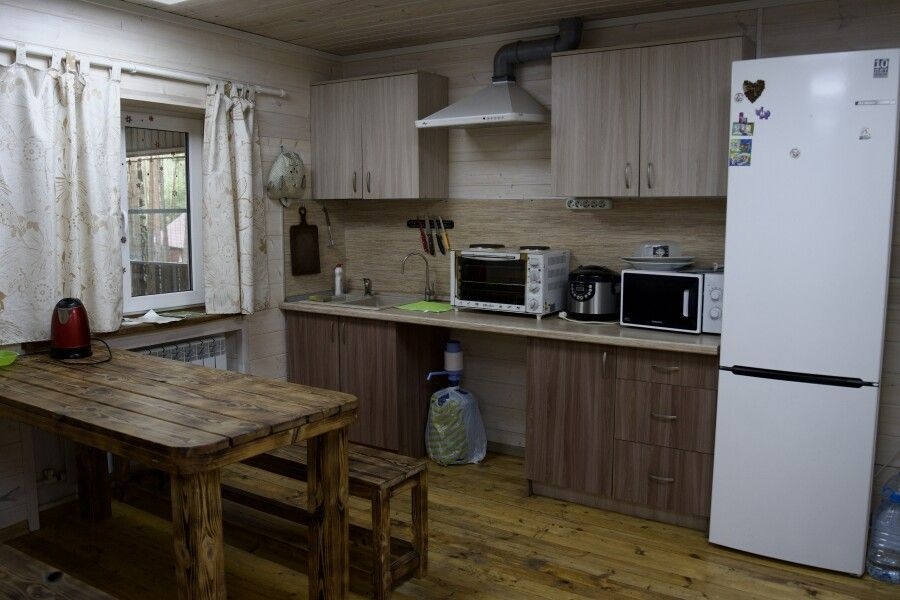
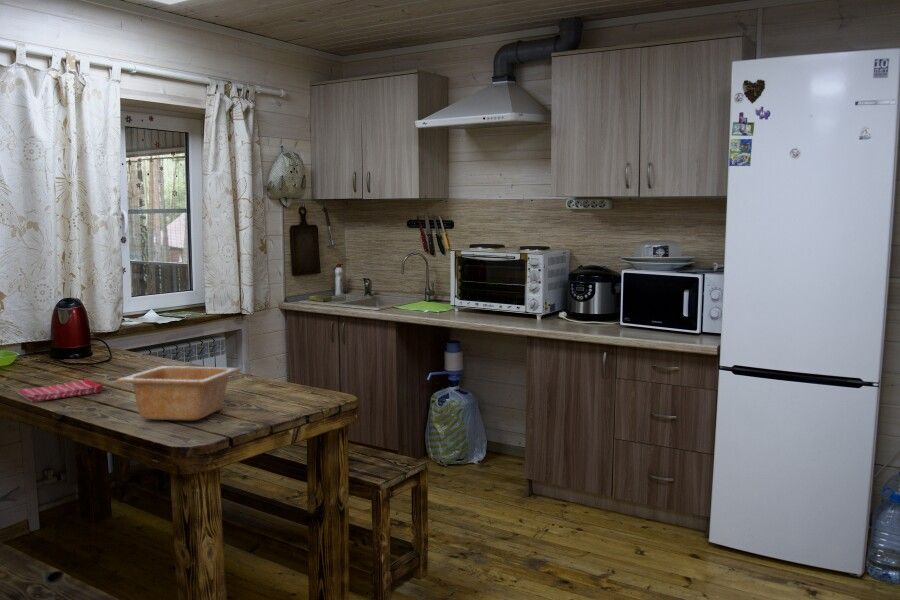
+ dish towel [17,378,104,403]
+ serving bowl [115,365,243,421]
